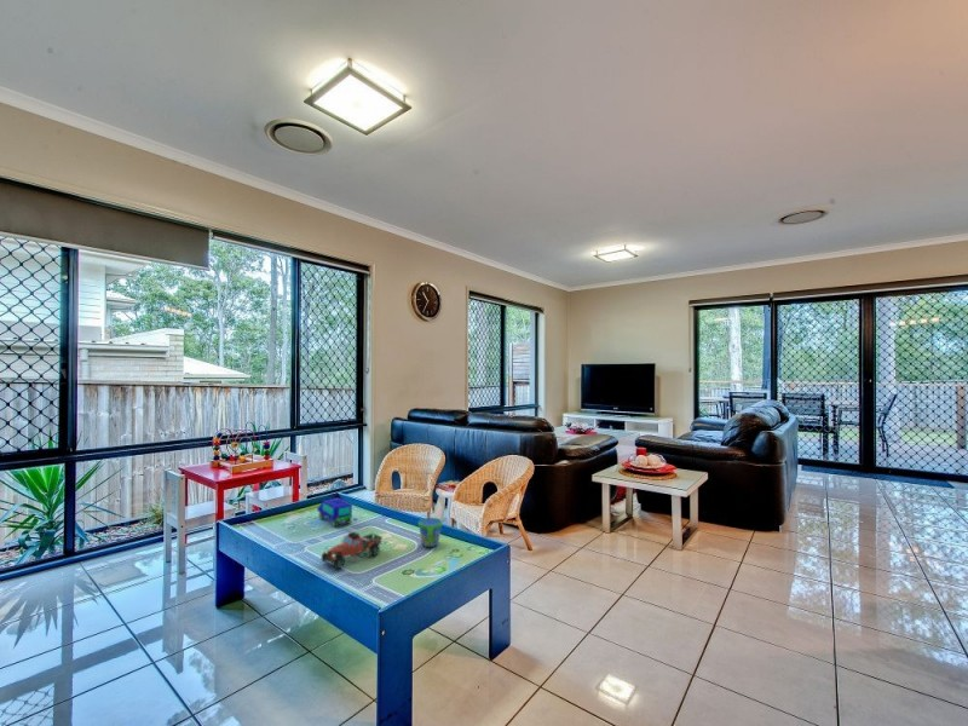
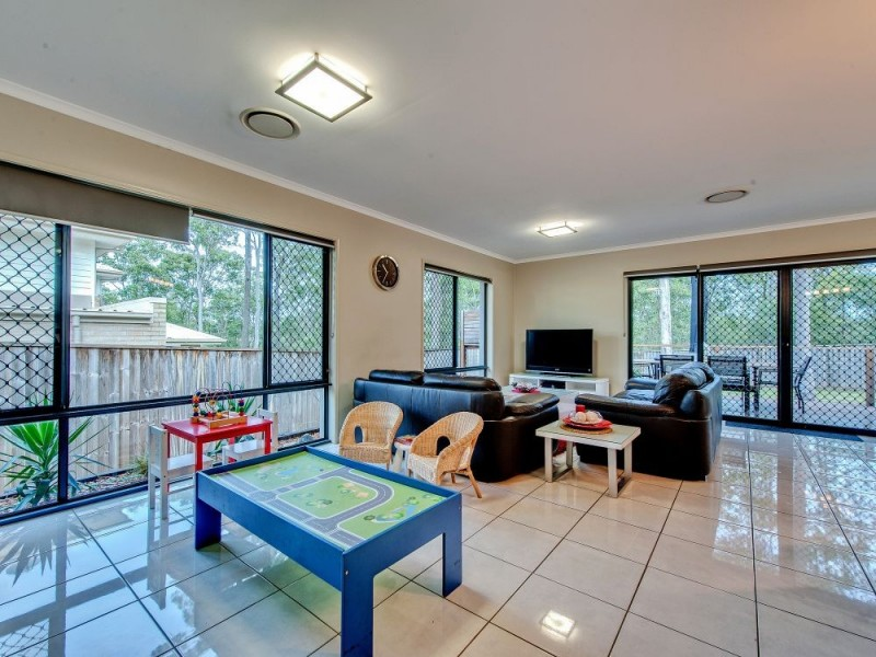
- toy truck [321,530,384,570]
- toy car [316,496,353,528]
- snack cup [417,517,444,548]
